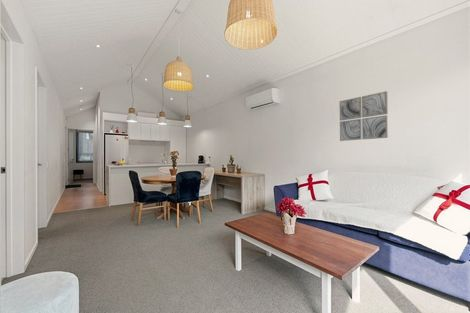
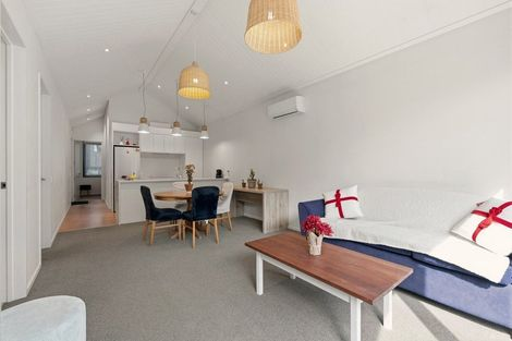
- wall art [338,90,389,142]
